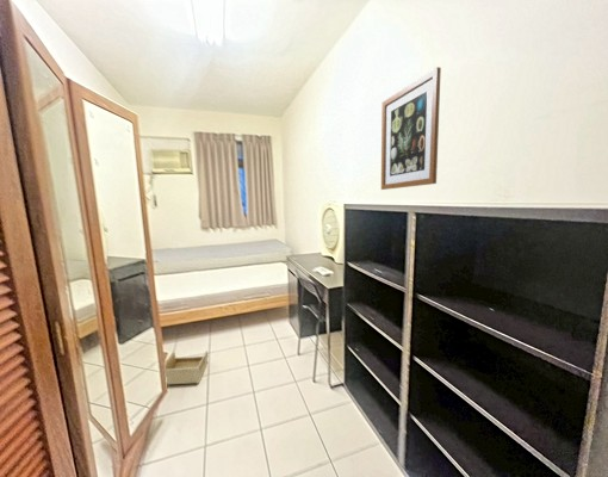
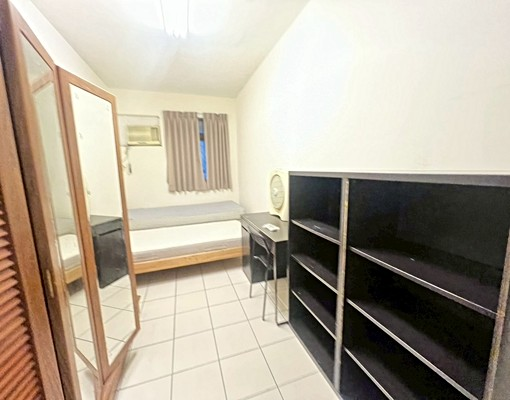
- storage bin [165,349,210,385]
- wall art [380,66,442,191]
